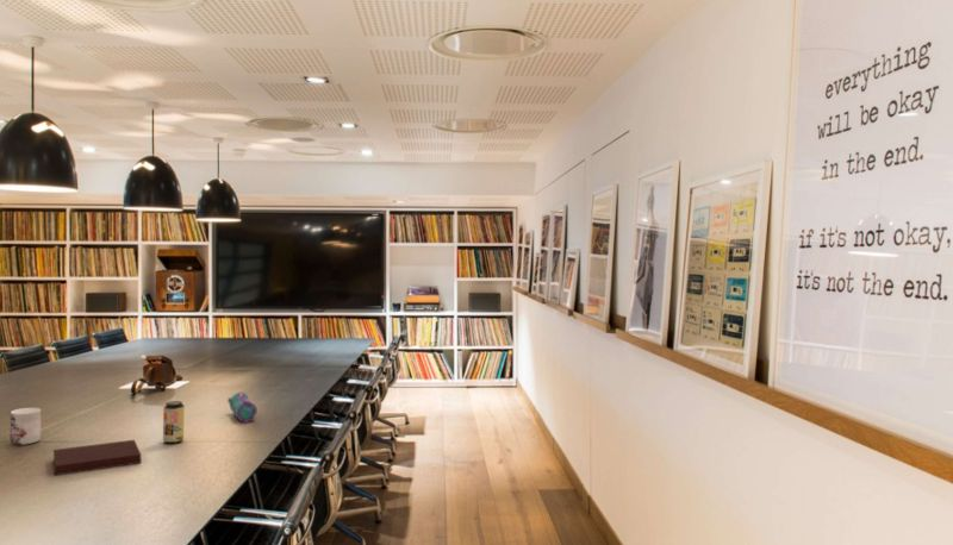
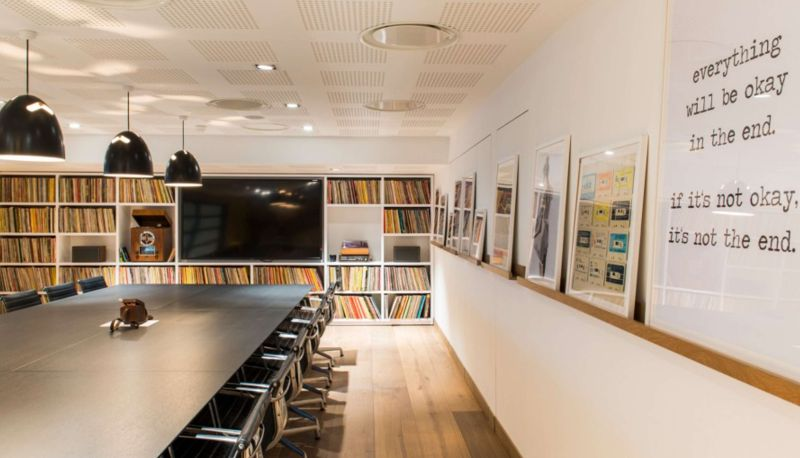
- beverage can [162,400,186,445]
- pencil case [226,391,259,424]
- notebook [52,439,142,476]
- mug [10,407,42,446]
